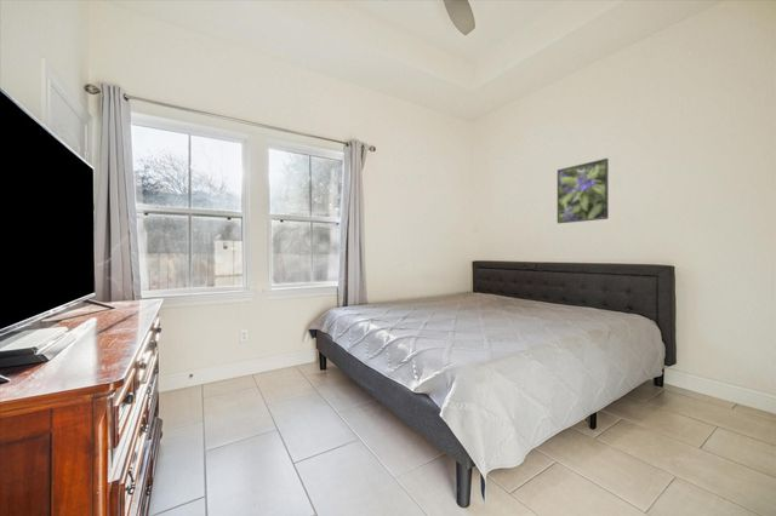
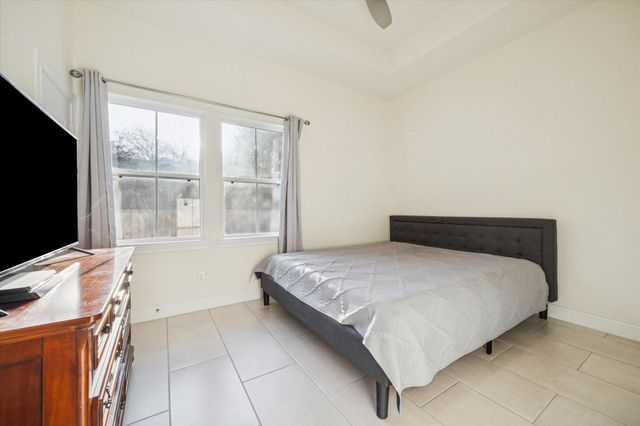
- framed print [557,157,610,224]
